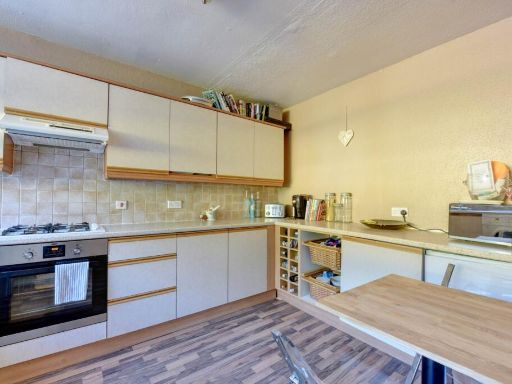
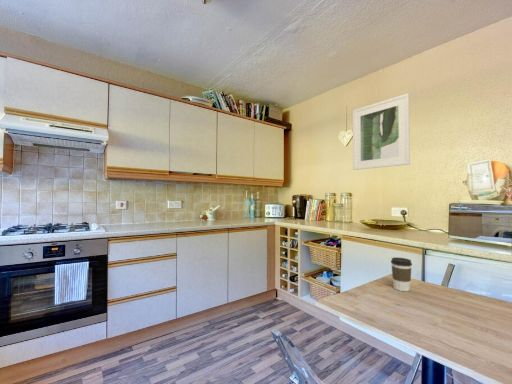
+ coffee cup [390,256,413,292]
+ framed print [352,92,411,171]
